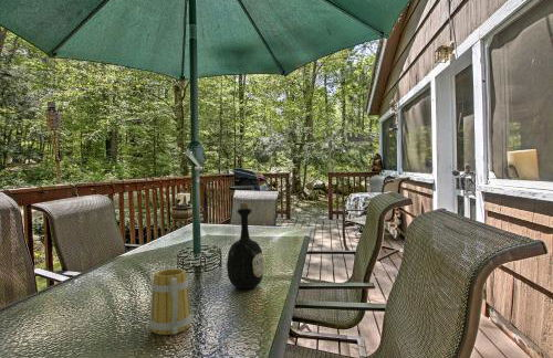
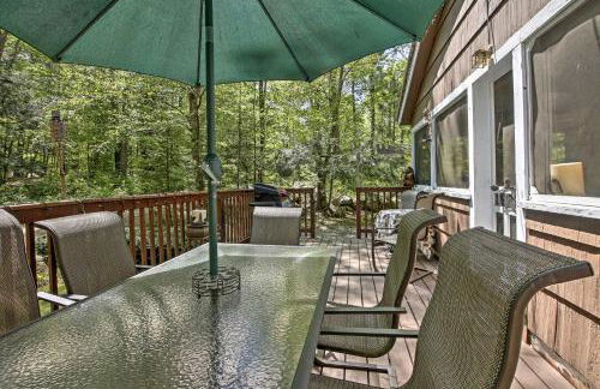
- mug [149,267,192,336]
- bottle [226,201,265,289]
